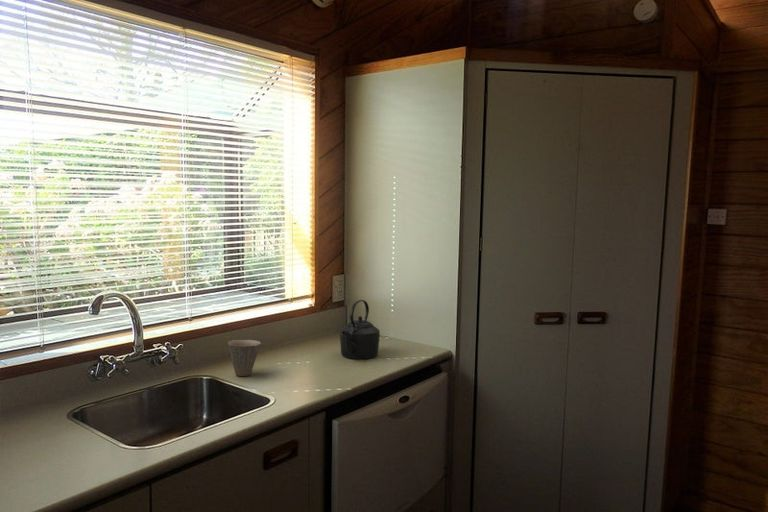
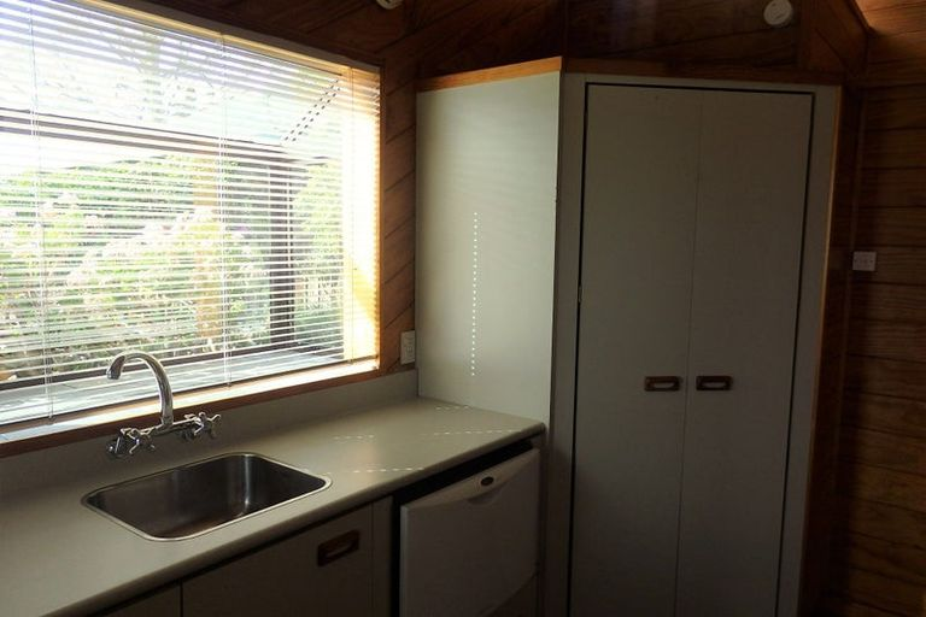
- cup [227,339,262,377]
- kettle [339,299,381,360]
